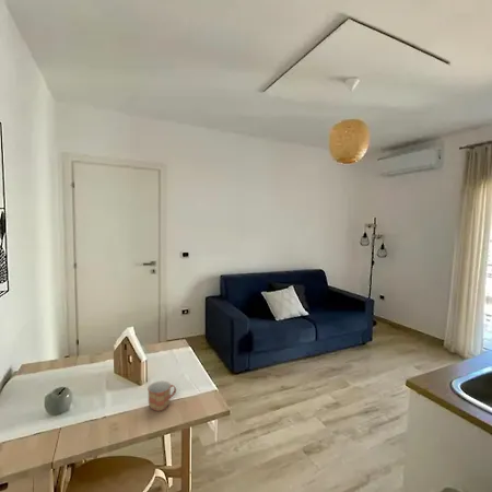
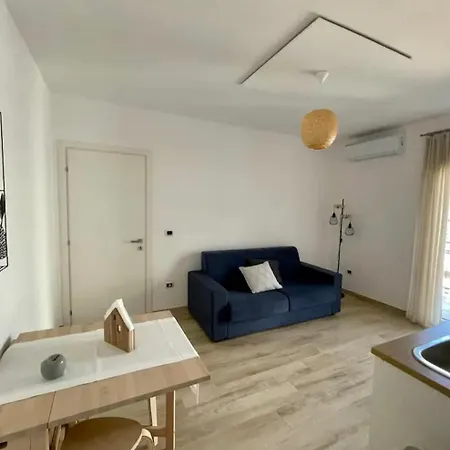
- mug [147,380,177,412]
